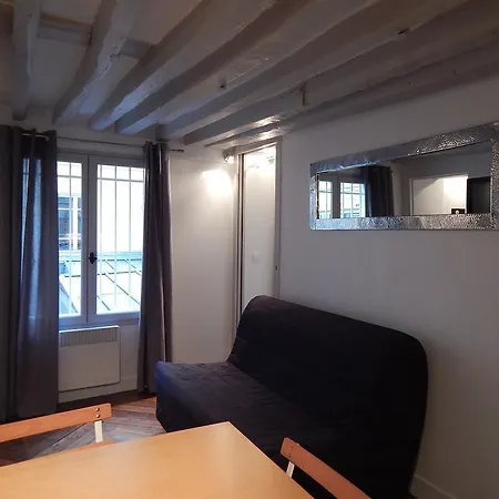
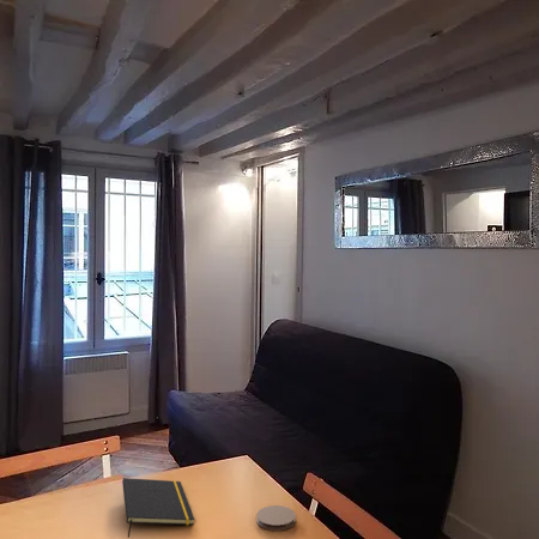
+ coaster [255,504,297,532]
+ notepad [121,477,195,539]
